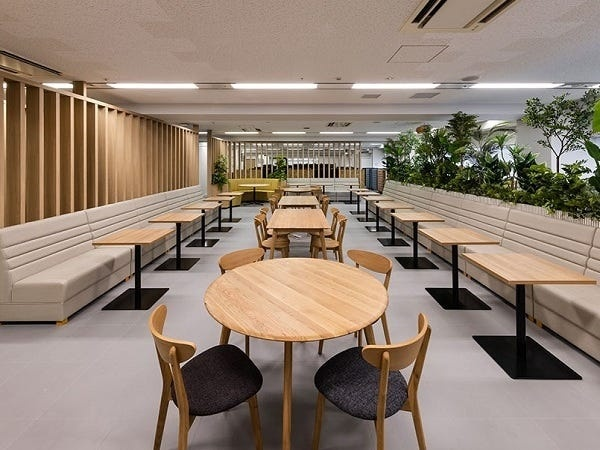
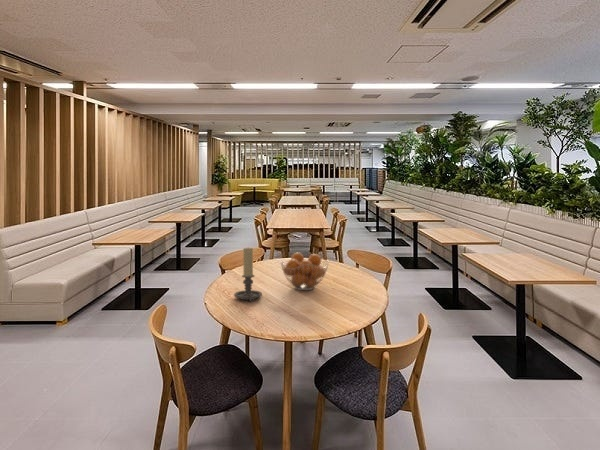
+ fruit basket [280,252,330,291]
+ candle holder [233,247,263,303]
